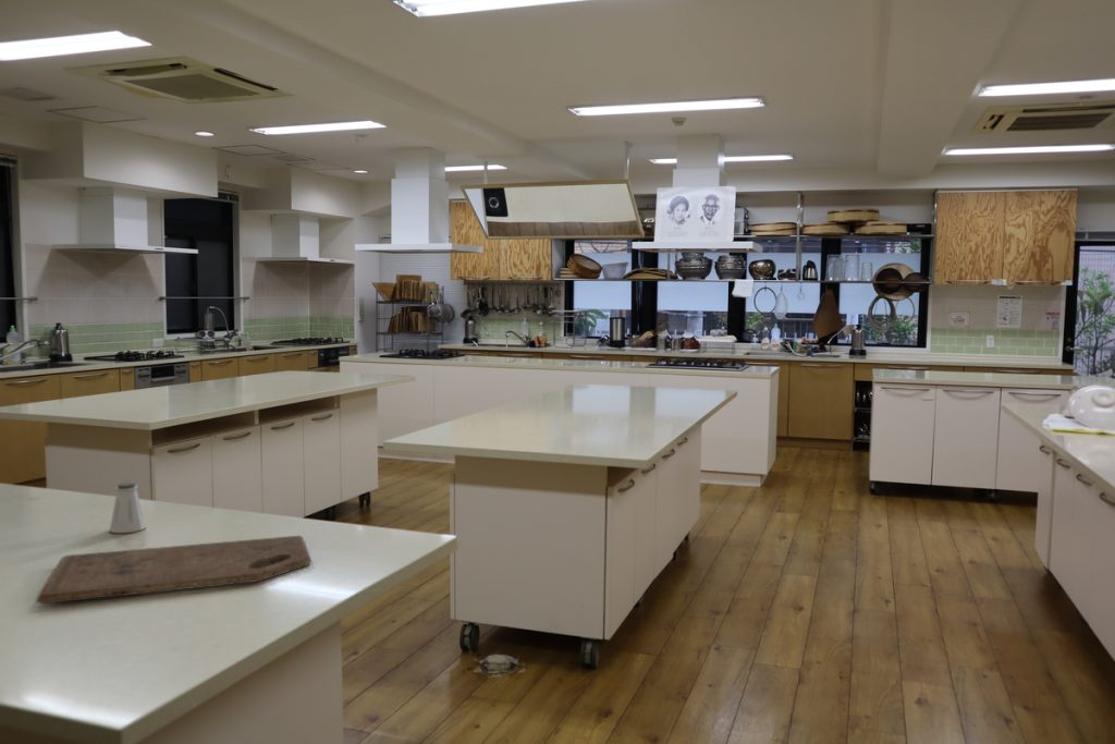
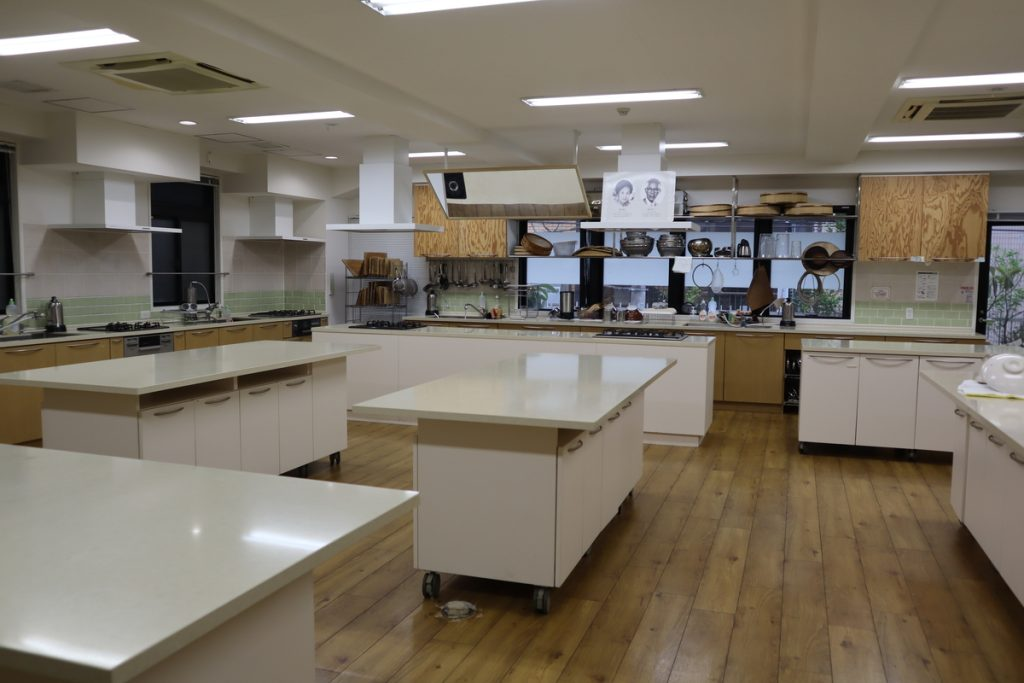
- saltshaker [109,481,147,534]
- cutting board [35,535,313,605]
